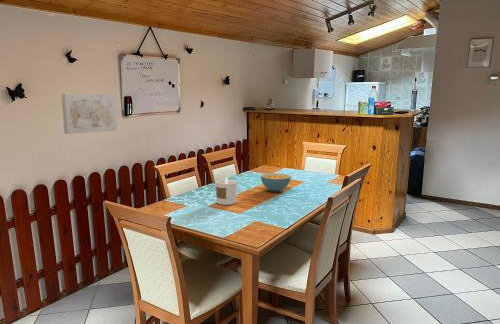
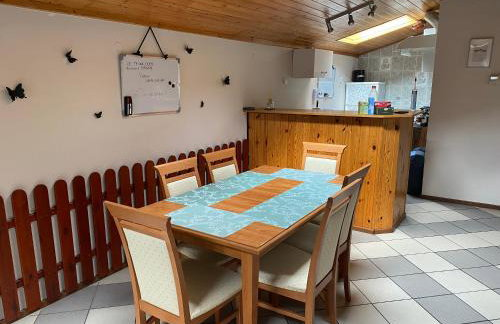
- cereal bowl [260,172,292,193]
- wall art [61,93,118,135]
- candle [215,176,238,206]
